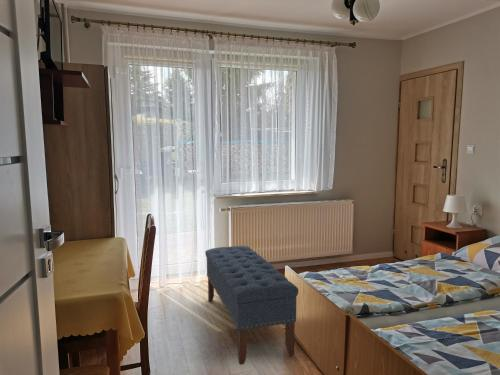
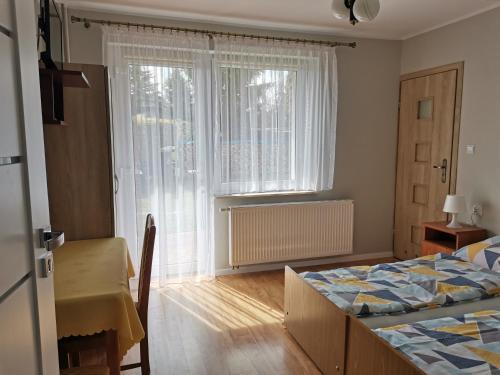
- bench [204,245,299,366]
